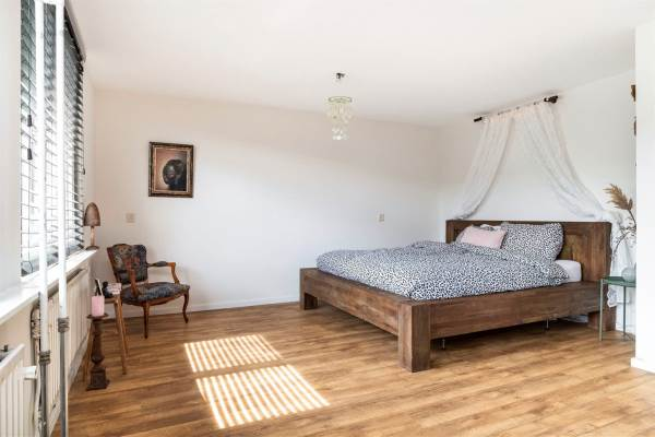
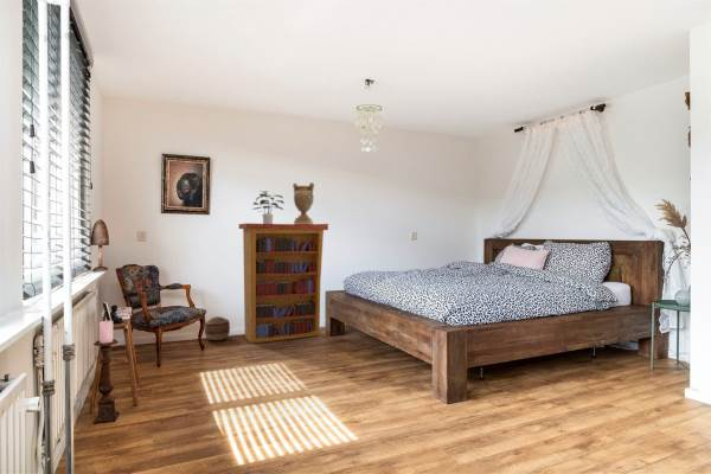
+ basket [204,315,231,341]
+ decorative urn [292,181,315,224]
+ bookcase [238,222,329,345]
+ potted plant [251,190,286,224]
